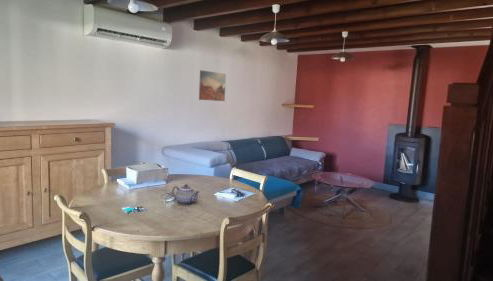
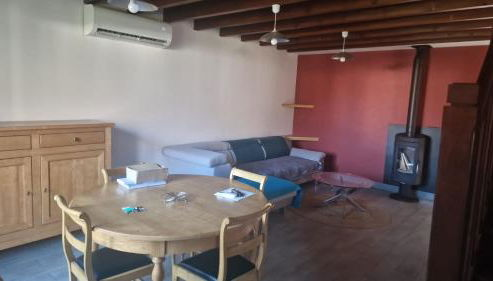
- wall art [198,69,227,102]
- teapot [171,183,201,206]
